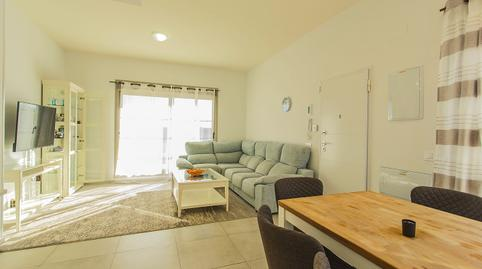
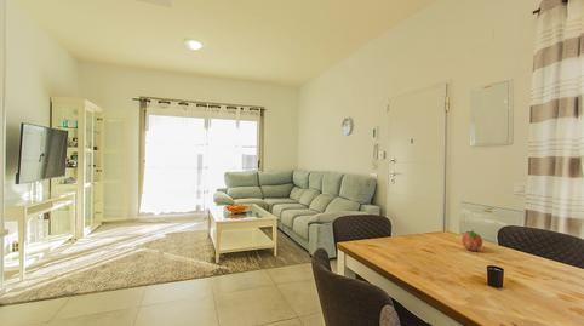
+ fruit [460,229,483,252]
